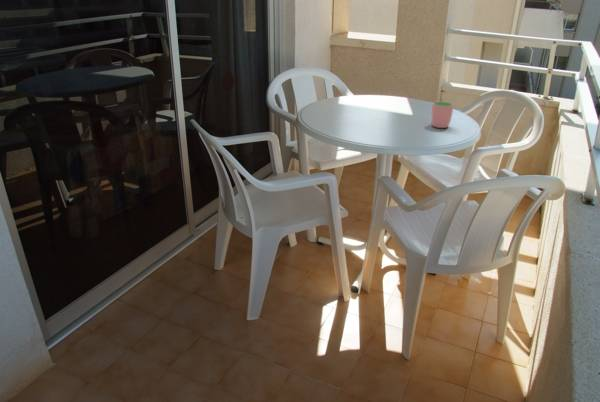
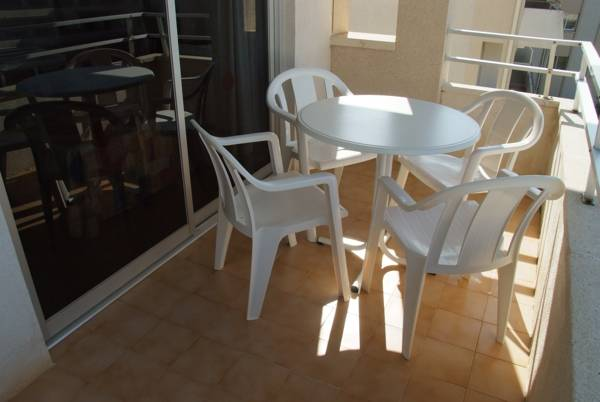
- cup [431,101,455,129]
